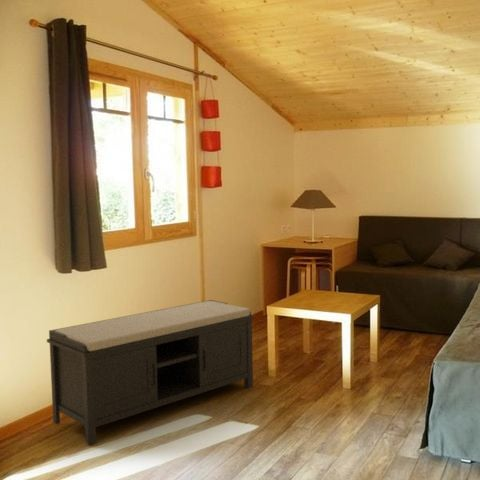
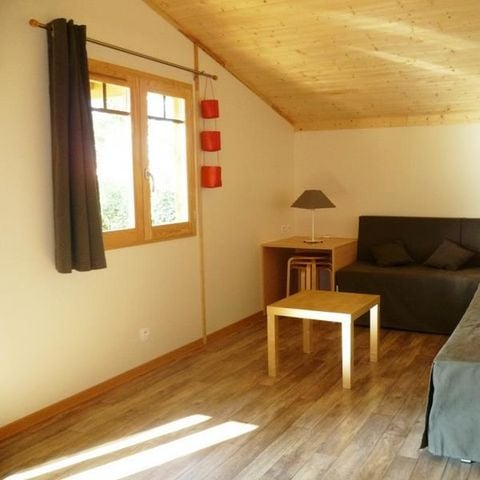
- bench [46,299,255,445]
